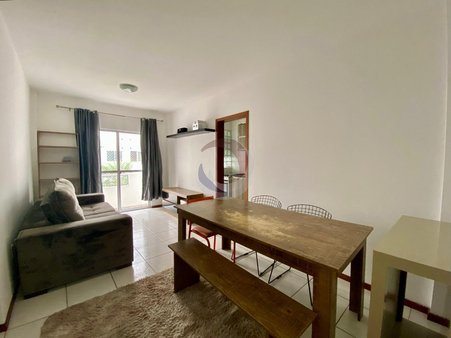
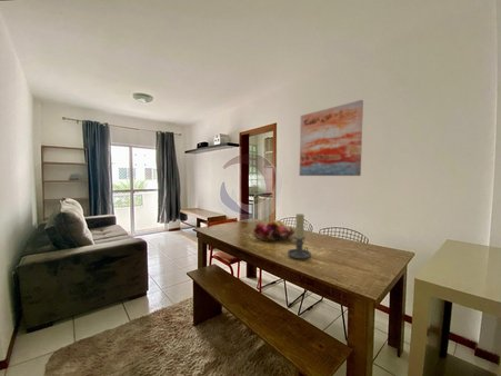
+ wall art [299,99,364,177]
+ fruit basket [251,219,295,243]
+ candle holder [287,212,312,260]
